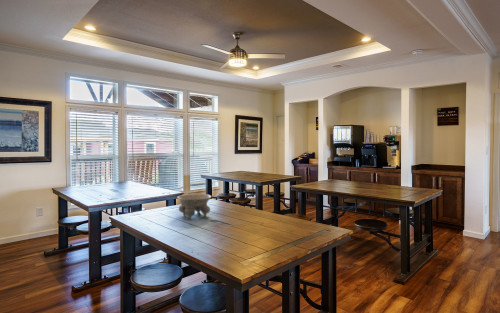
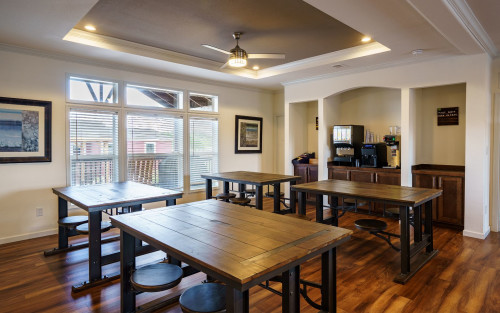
- bowl [176,193,212,220]
